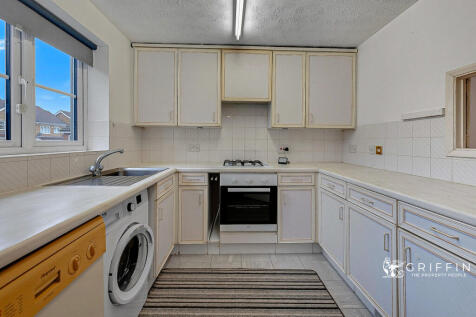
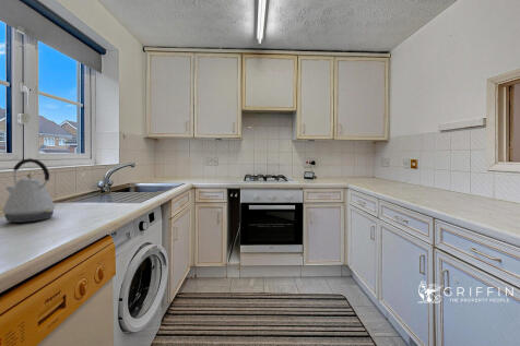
+ kettle [2,157,56,224]
